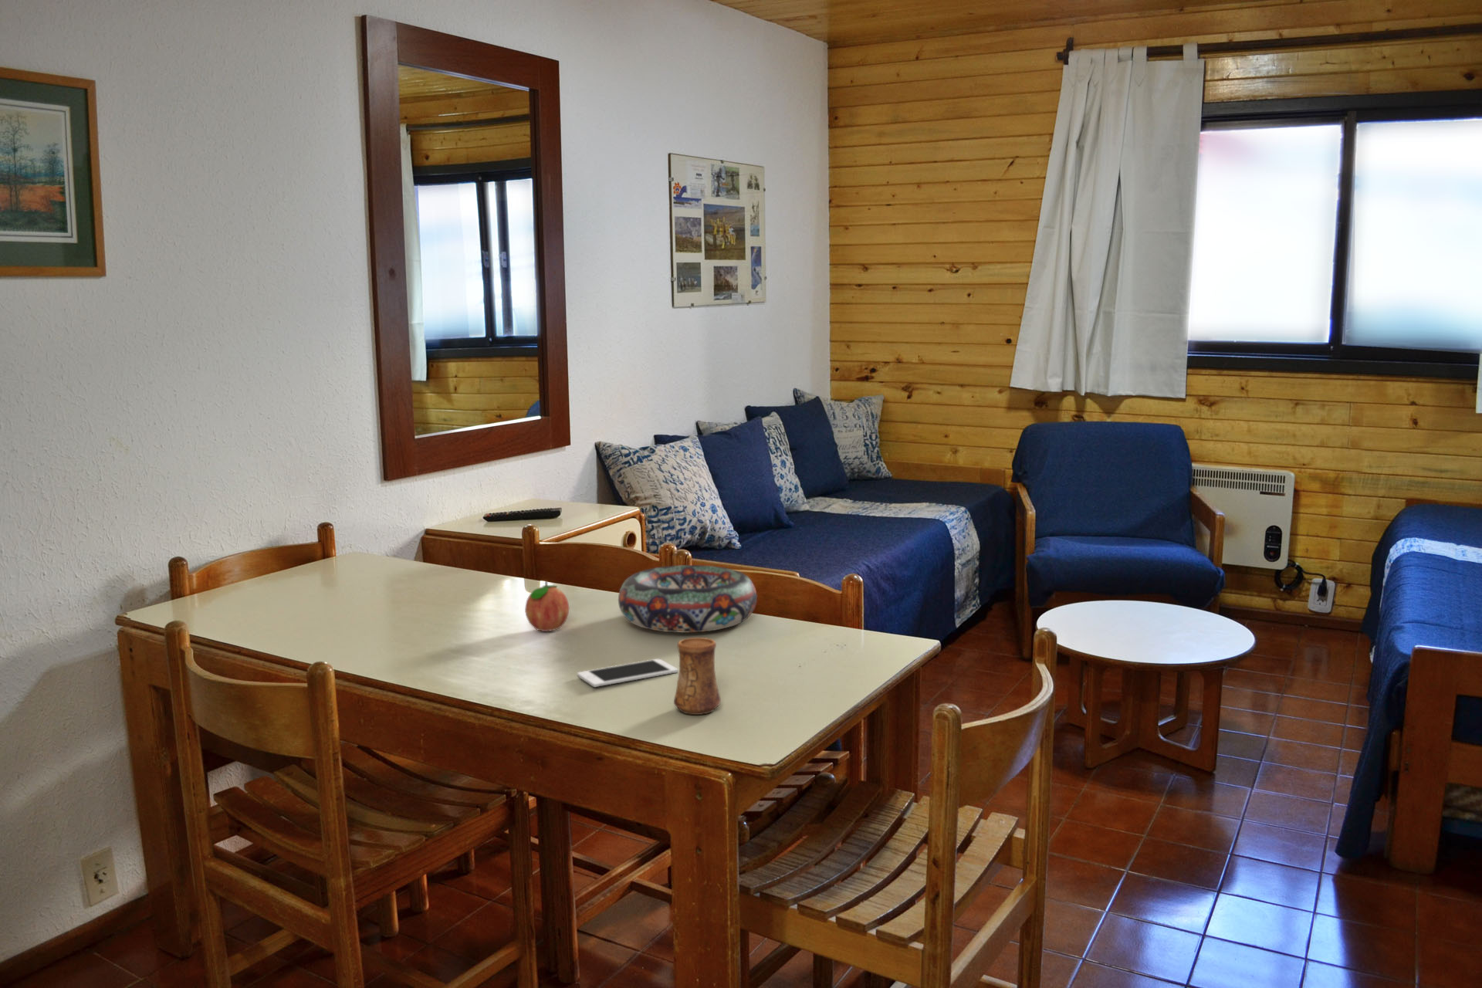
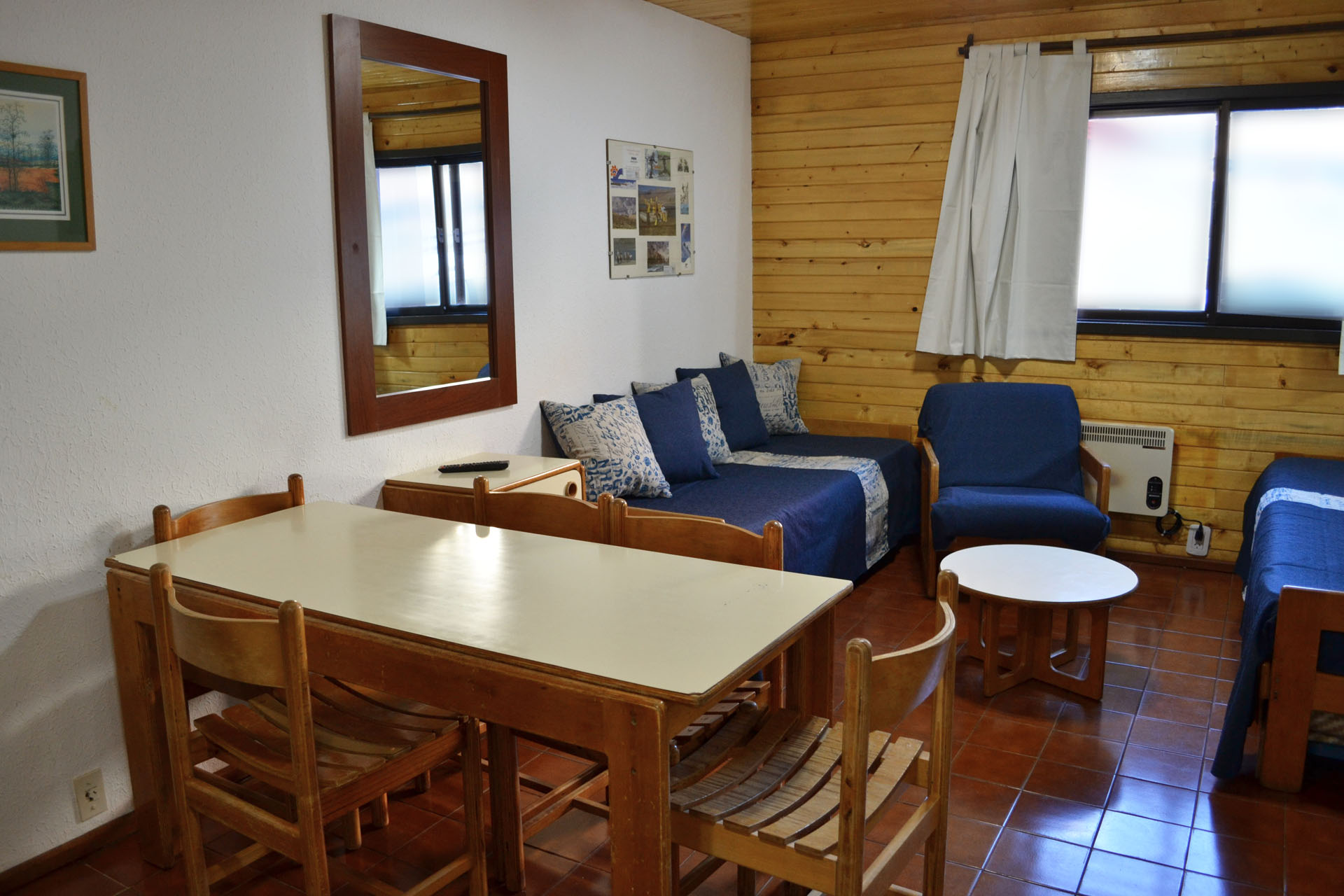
- cell phone [577,658,678,688]
- fruit [524,580,570,632]
- cup [673,636,721,716]
- decorative bowl [618,565,758,634]
